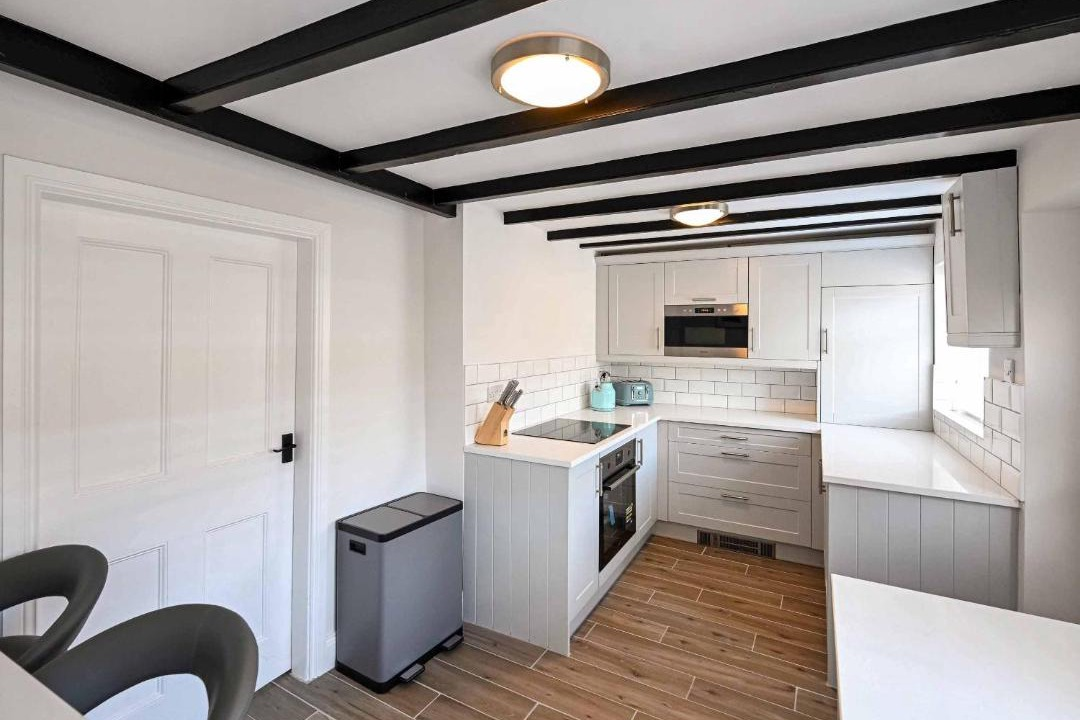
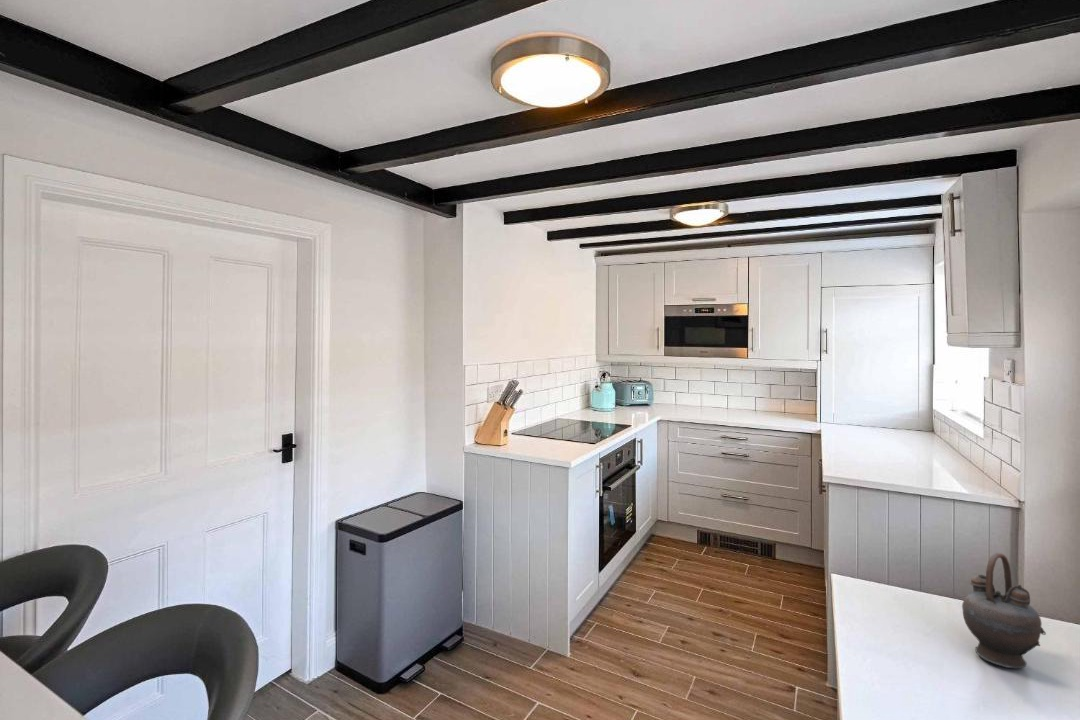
+ teapot [961,552,1047,669]
